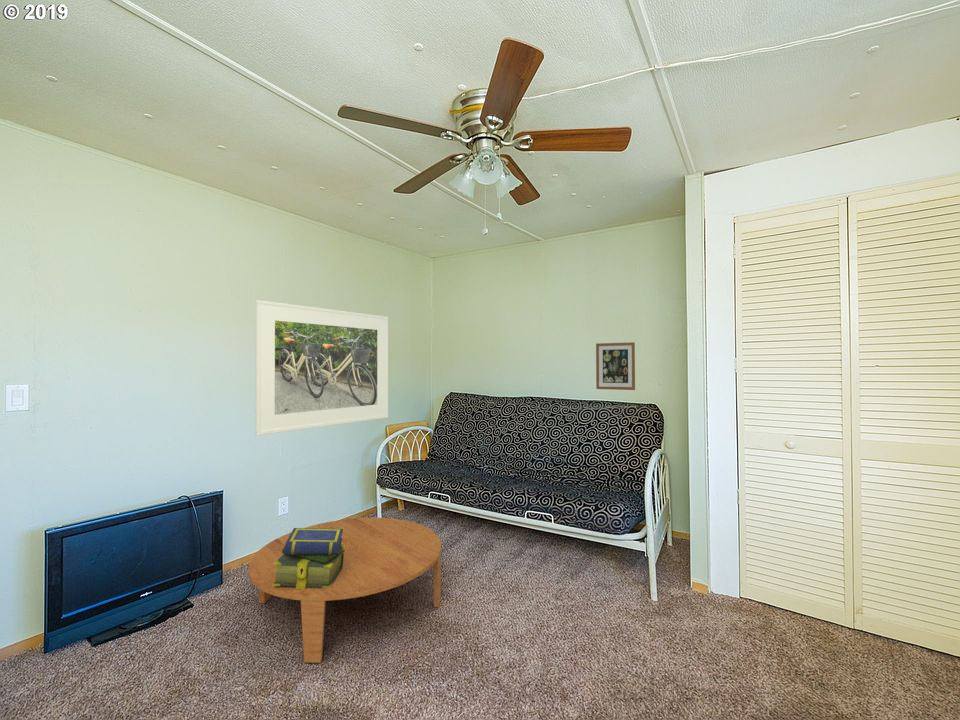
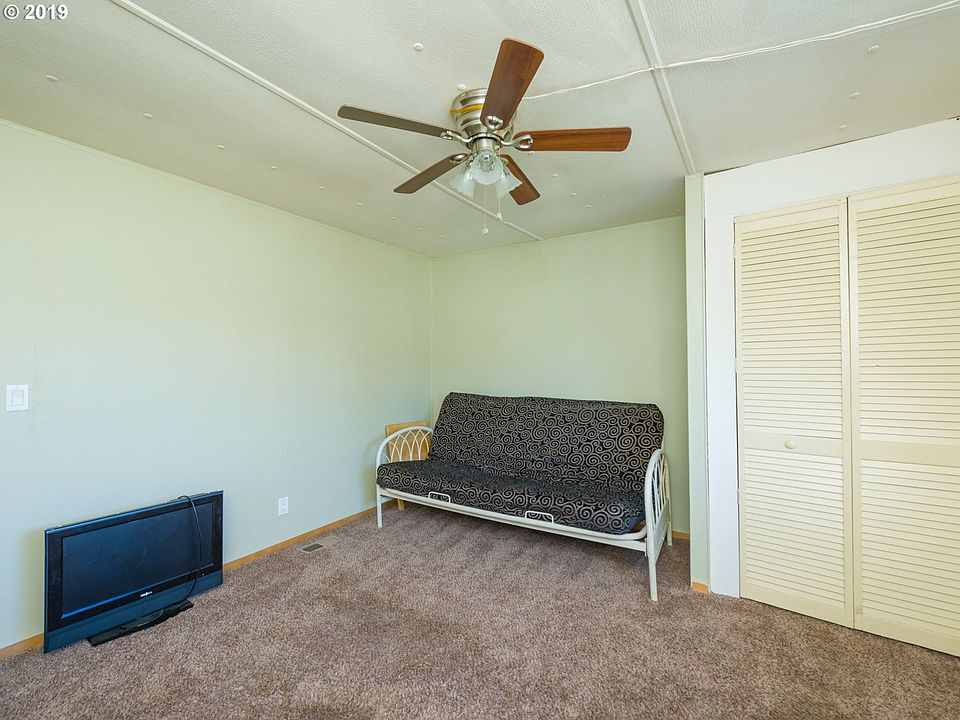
- coffee table [248,517,442,664]
- stack of books [272,527,346,589]
- wall art [595,341,636,391]
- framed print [254,299,389,437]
